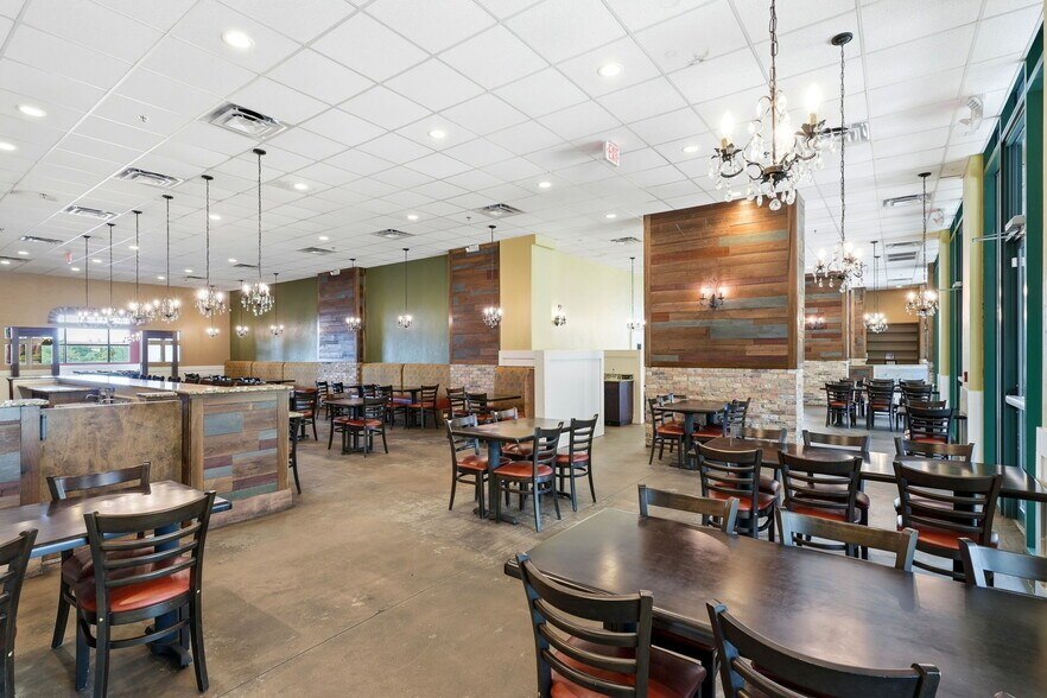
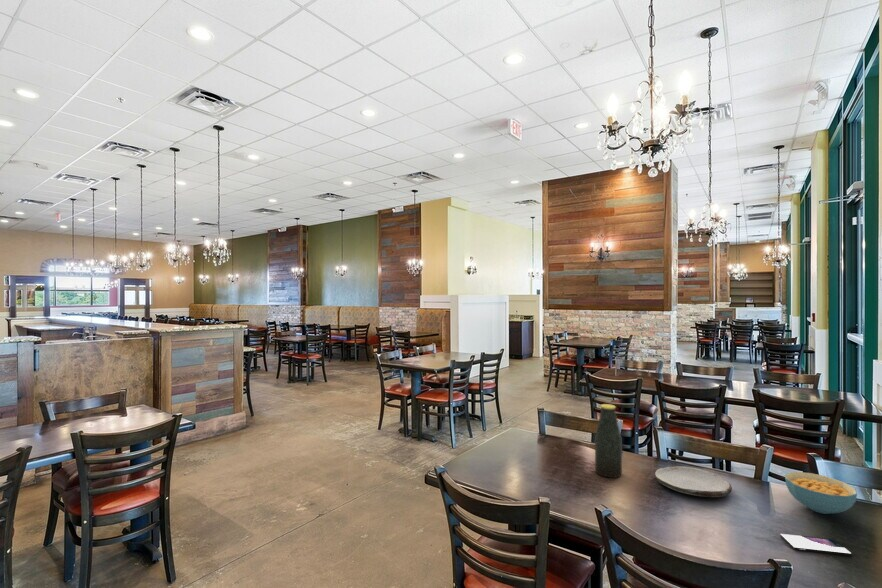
+ plate [654,465,733,498]
+ cereal bowl [784,471,858,515]
+ bottle [594,403,623,479]
+ smartphone [779,533,853,557]
